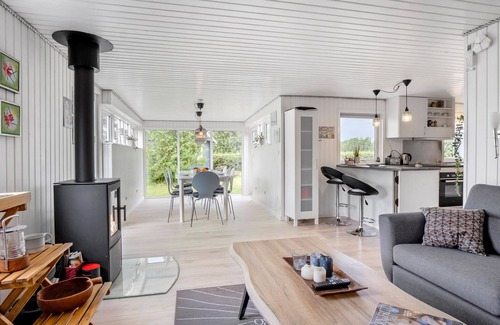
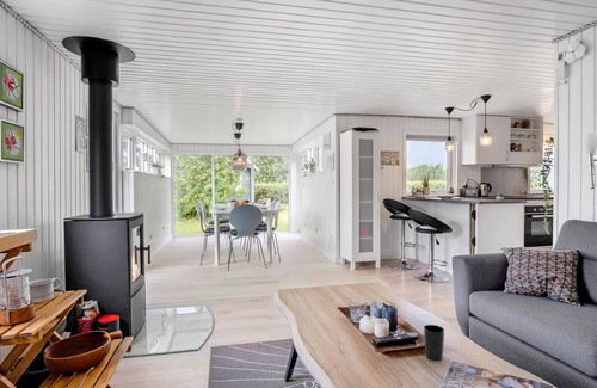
+ cup [423,324,445,362]
